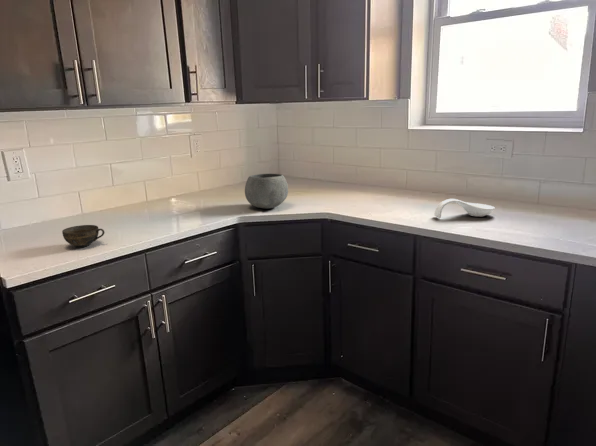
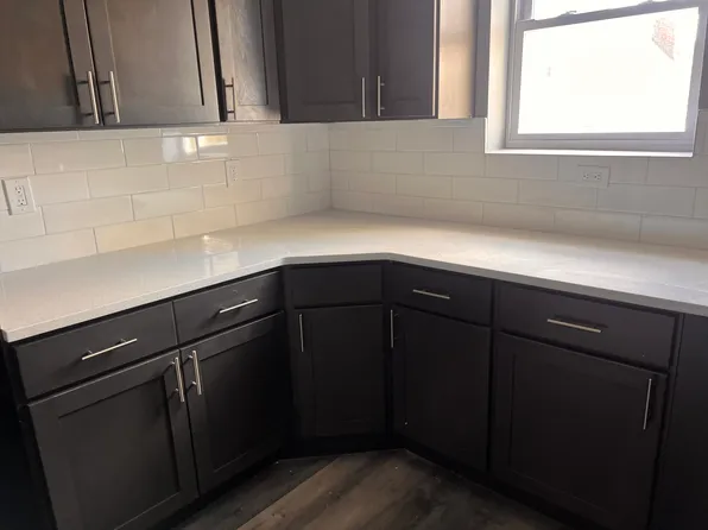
- bowl [244,173,289,210]
- cup [61,224,106,248]
- spoon rest [434,198,496,219]
